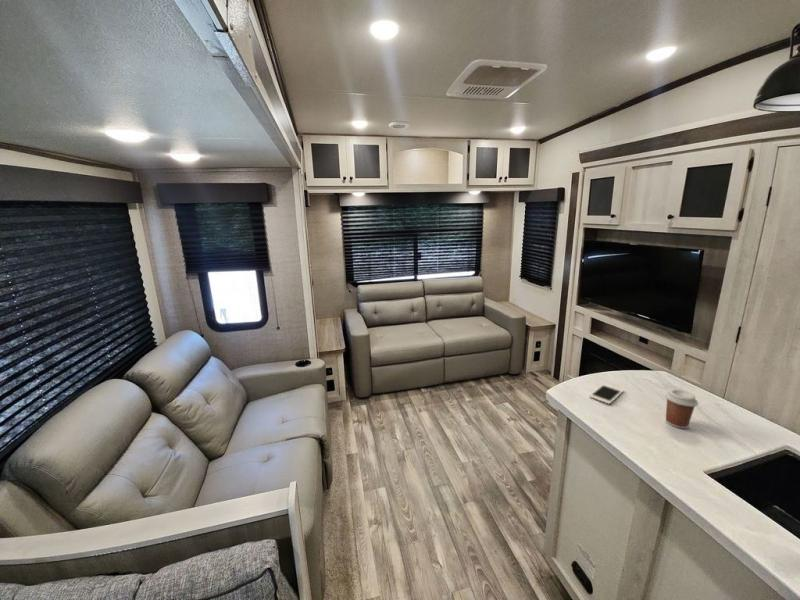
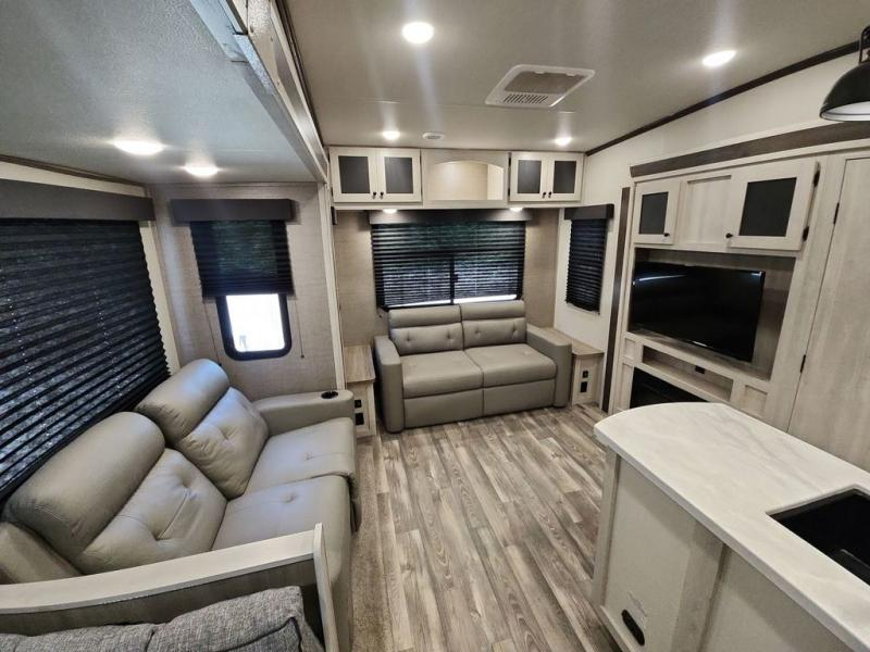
- cell phone [588,383,625,405]
- coffee cup [664,388,699,429]
